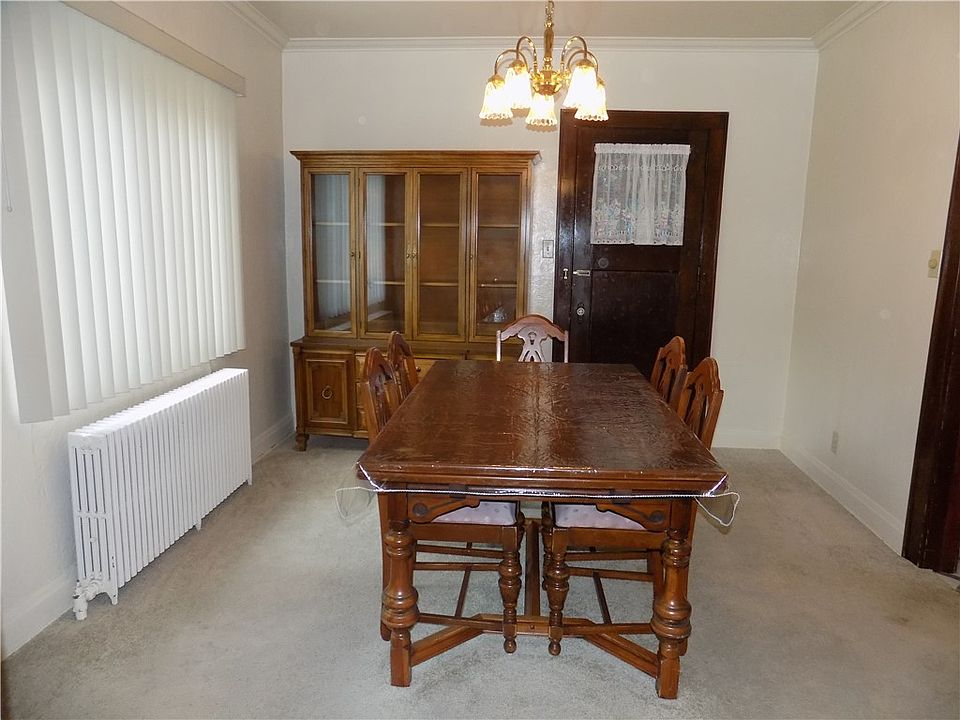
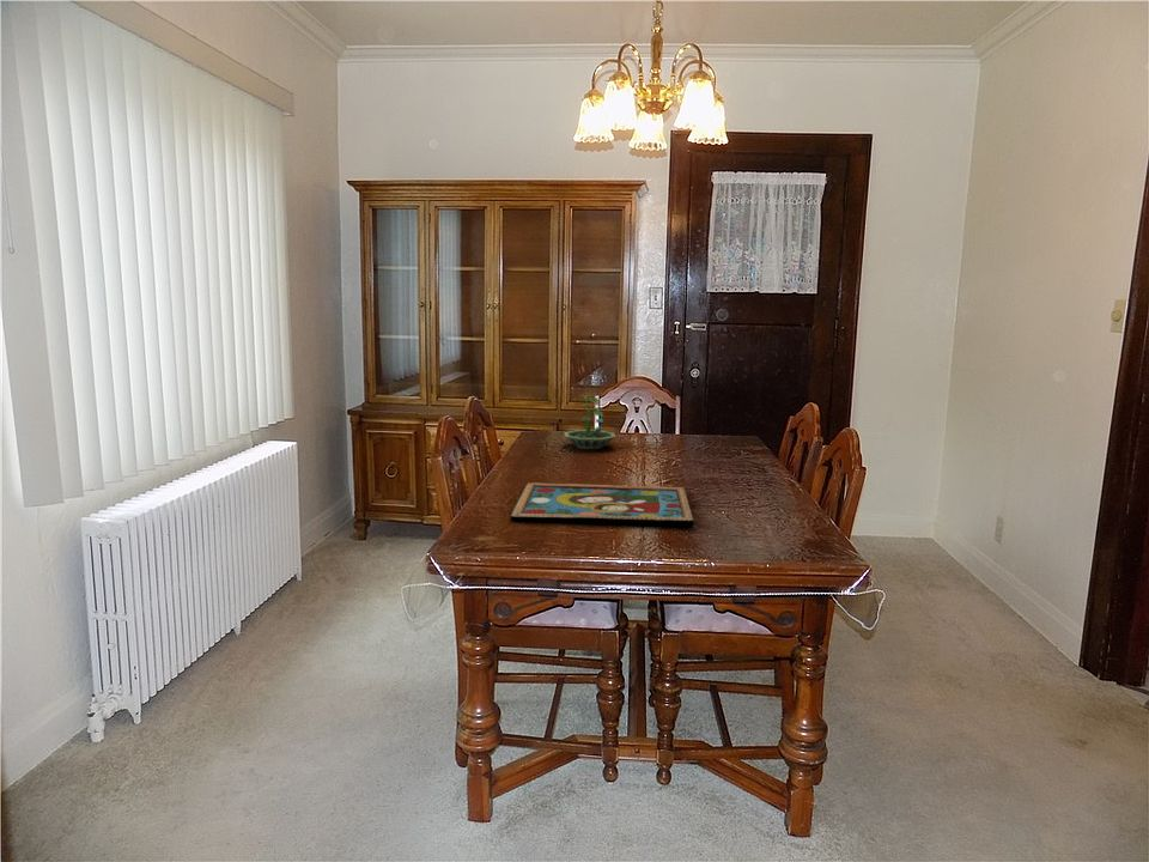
+ framed painting [510,481,695,528]
+ terrarium [563,394,618,450]
